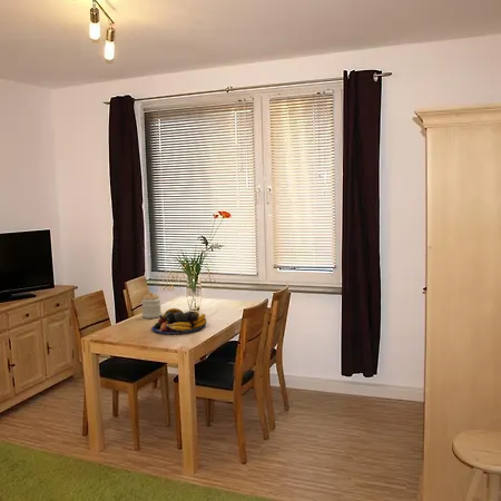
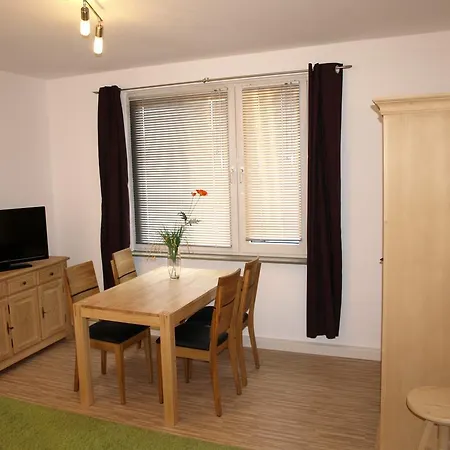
- jar [141,291,163,320]
- fruit bowl [151,307,208,335]
